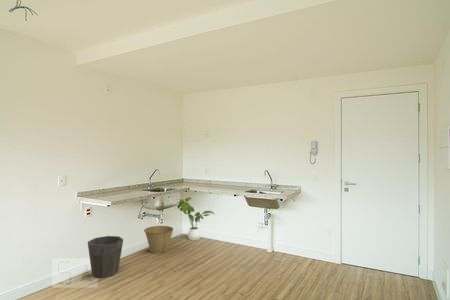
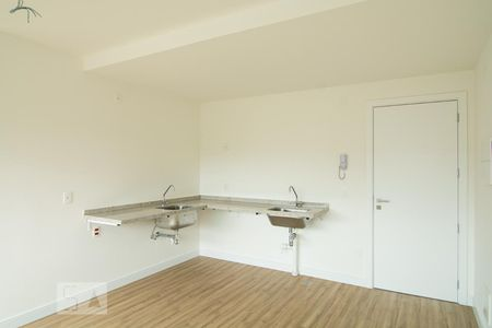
- house plant [177,196,215,241]
- basket [143,225,174,254]
- waste bin [87,235,124,278]
